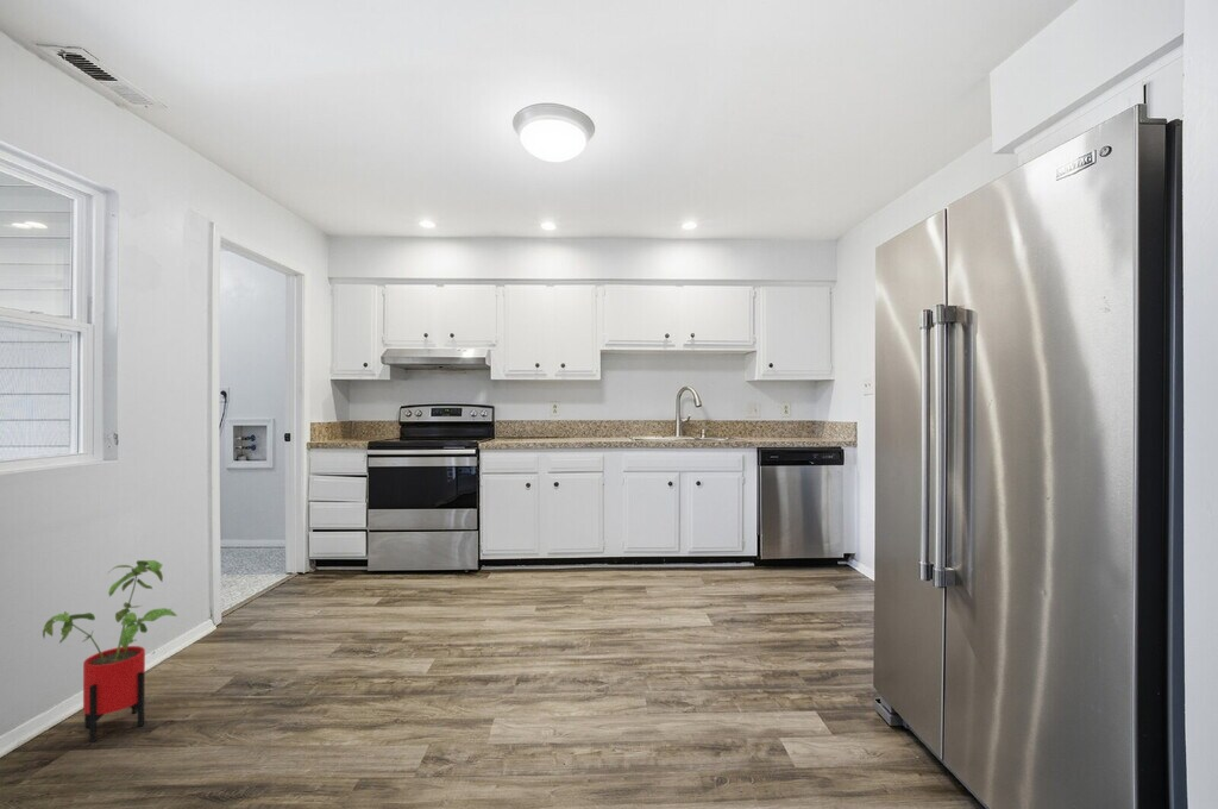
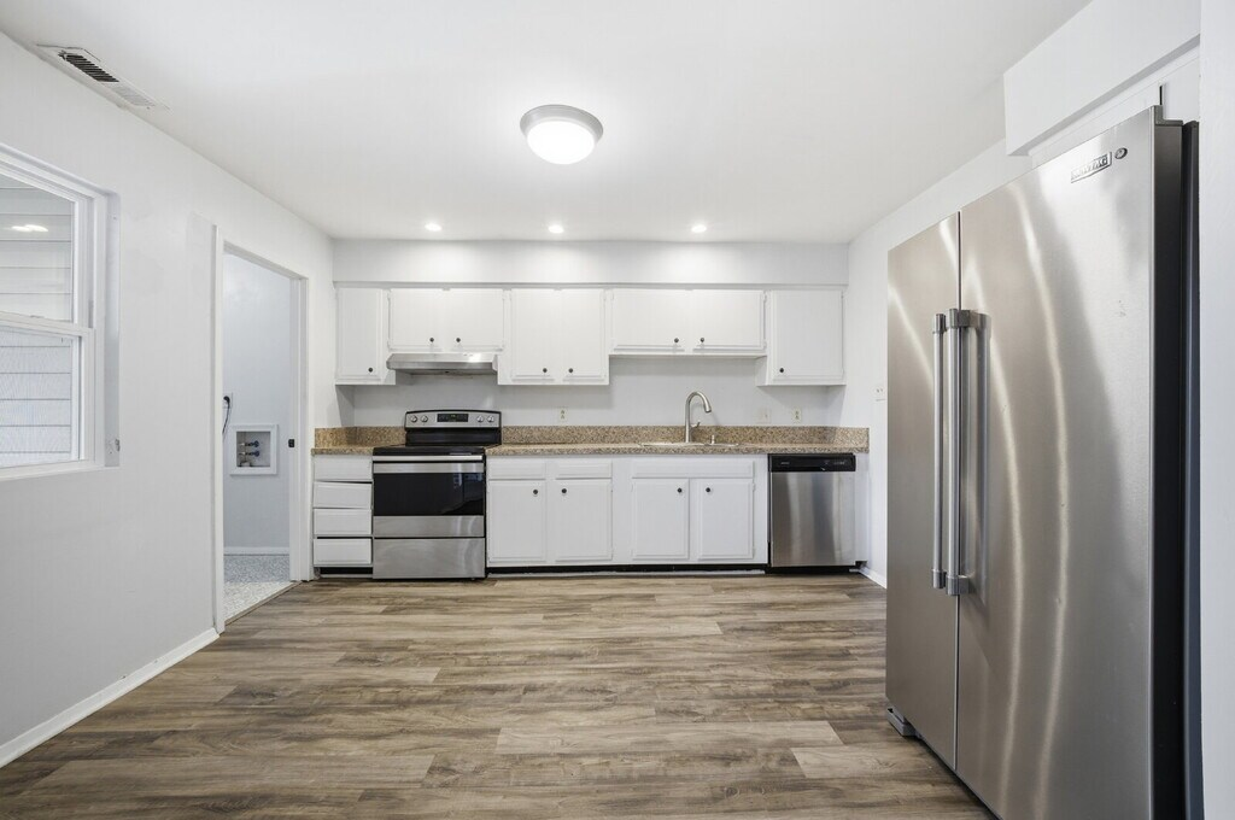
- house plant [42,559,178,744]
